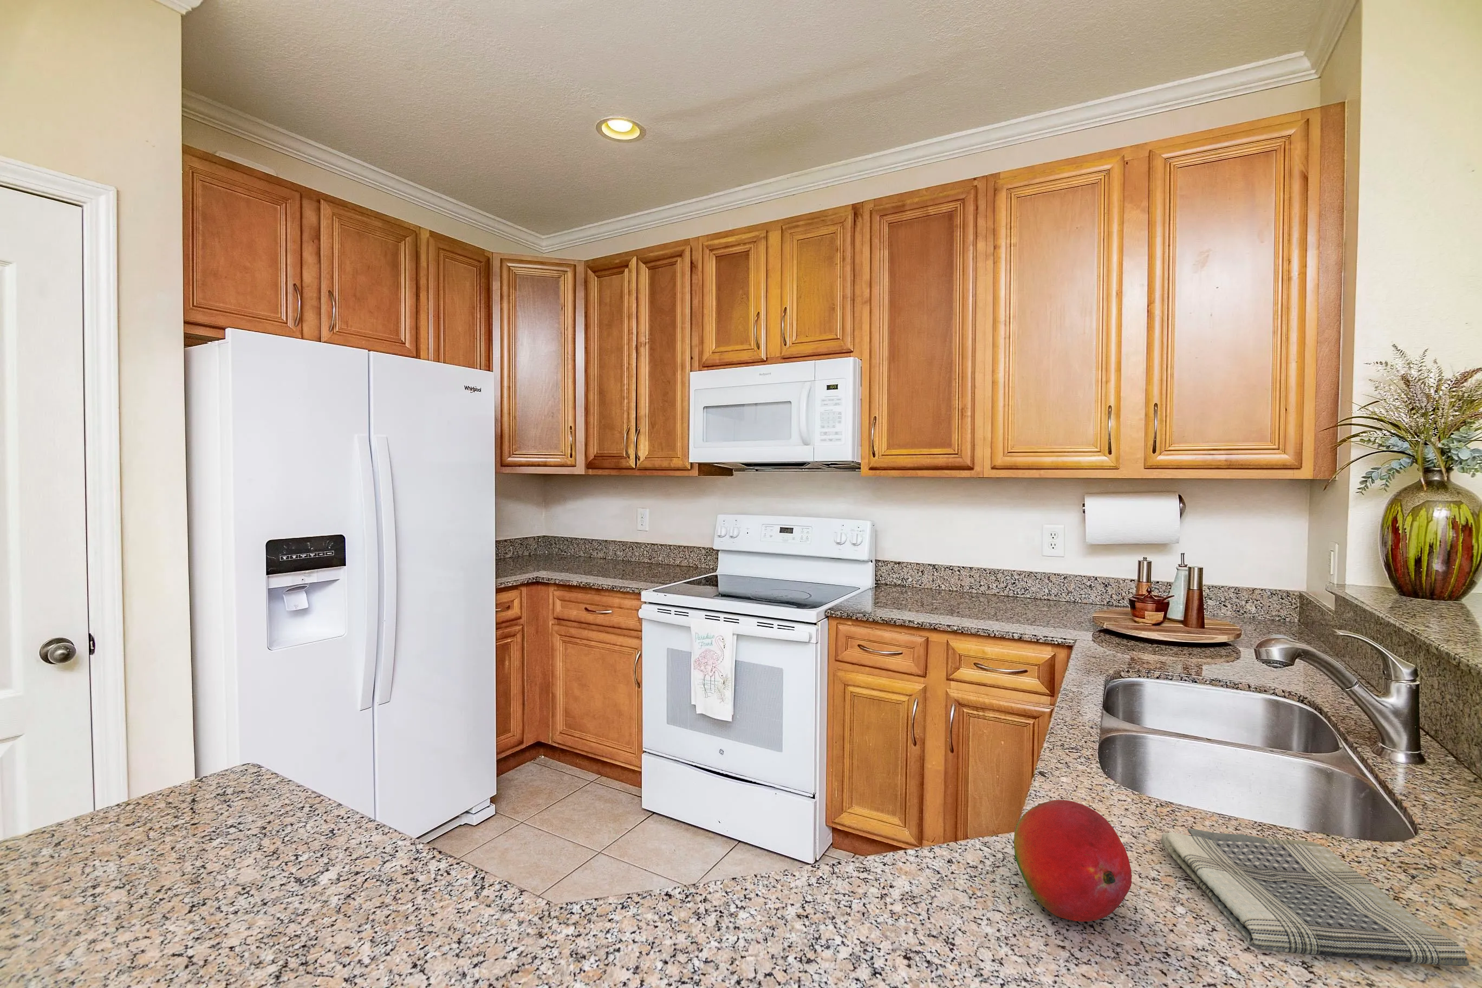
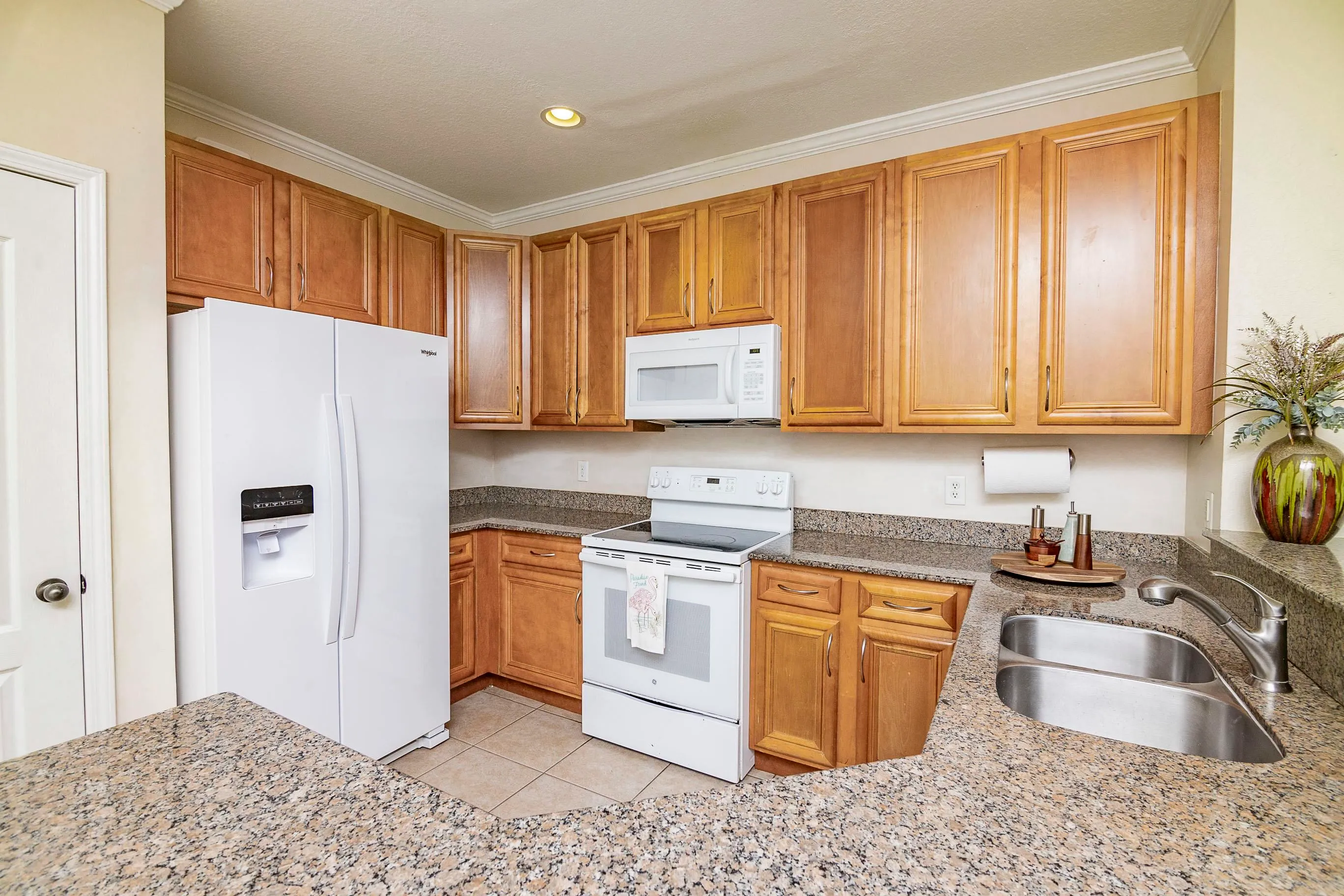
- fruit [1013,799,1132,923]
- dish towel [1160,828,1470,967]
